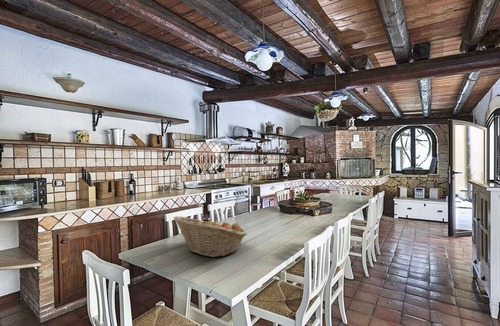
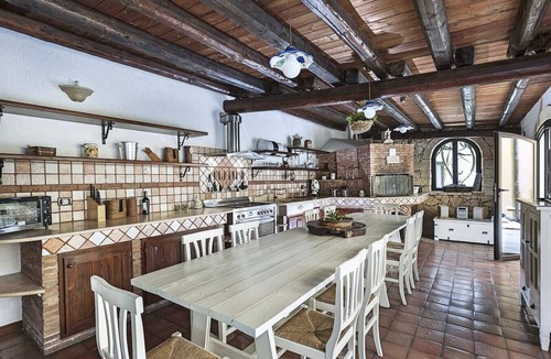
- fruit basket [173,215,248,258]
